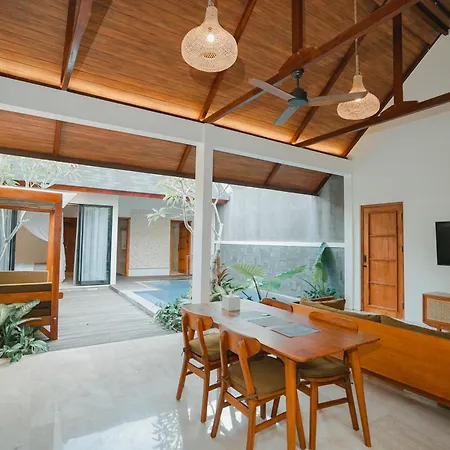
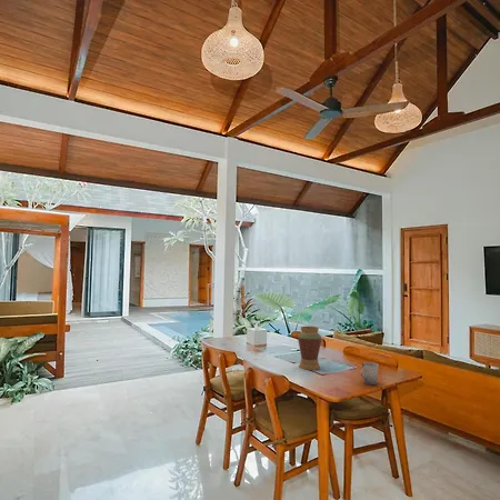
+ cup [360,361,380,386]
+ vase [297,324,322,371]
